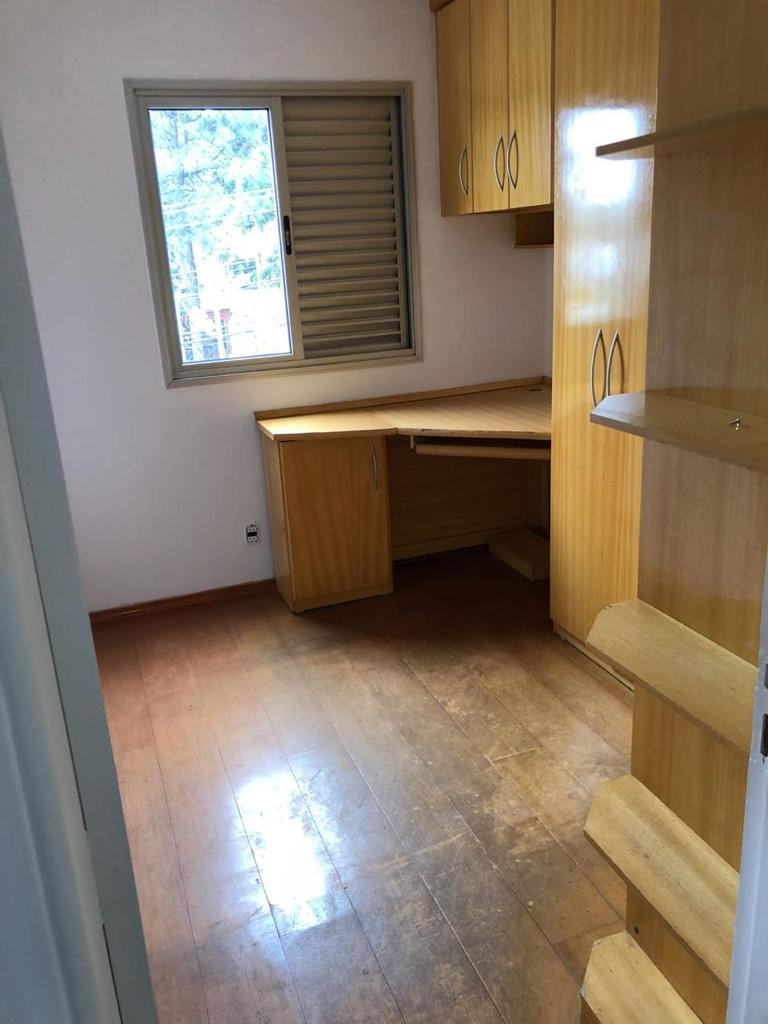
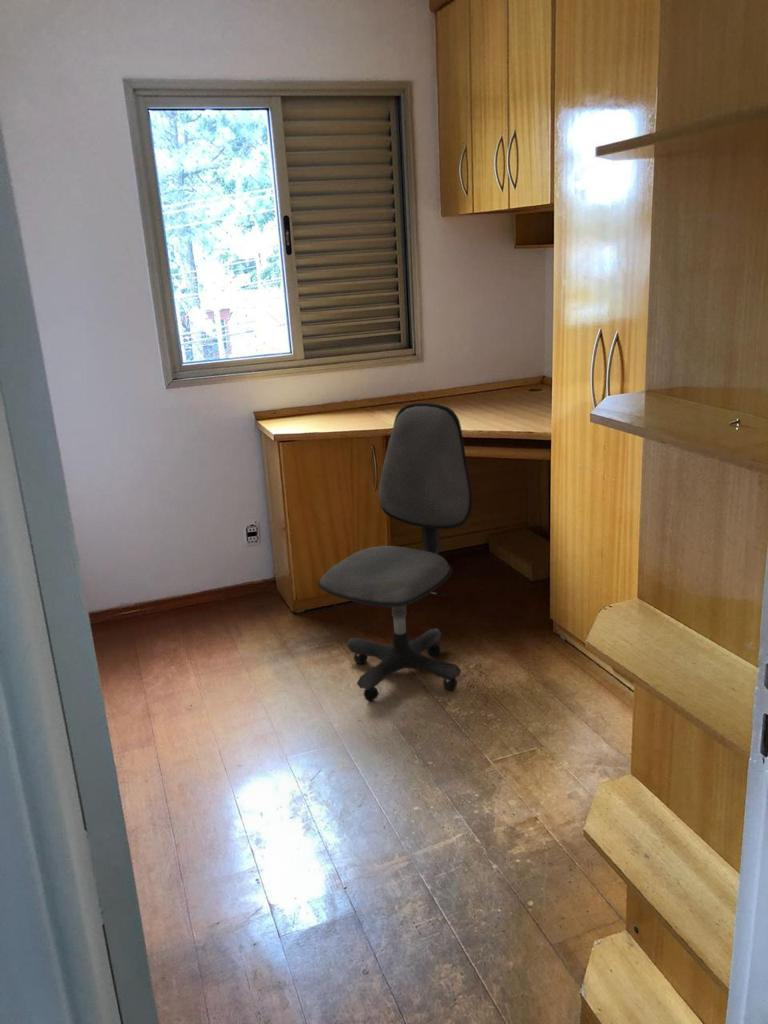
+ office chair [316,402,473,702]
